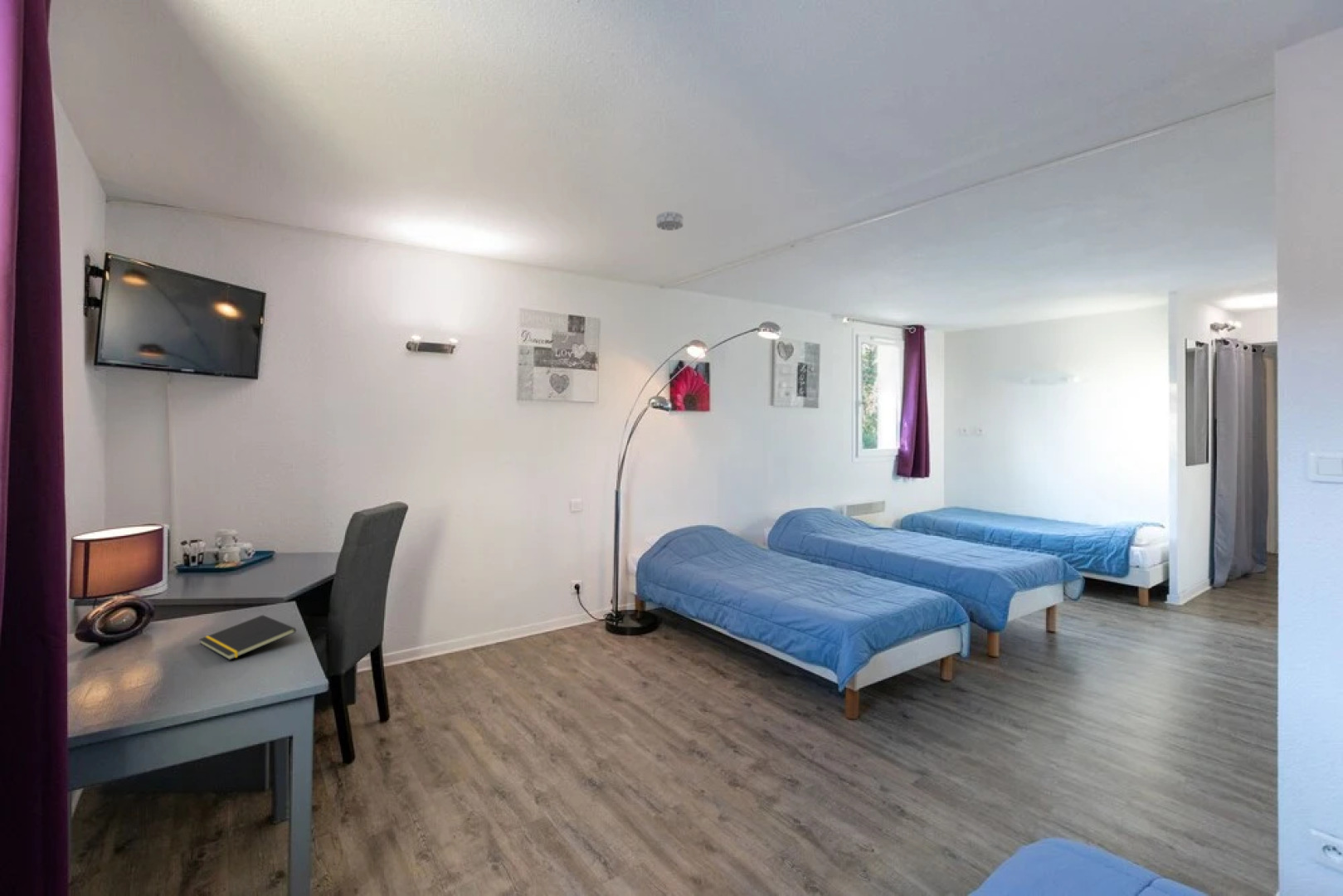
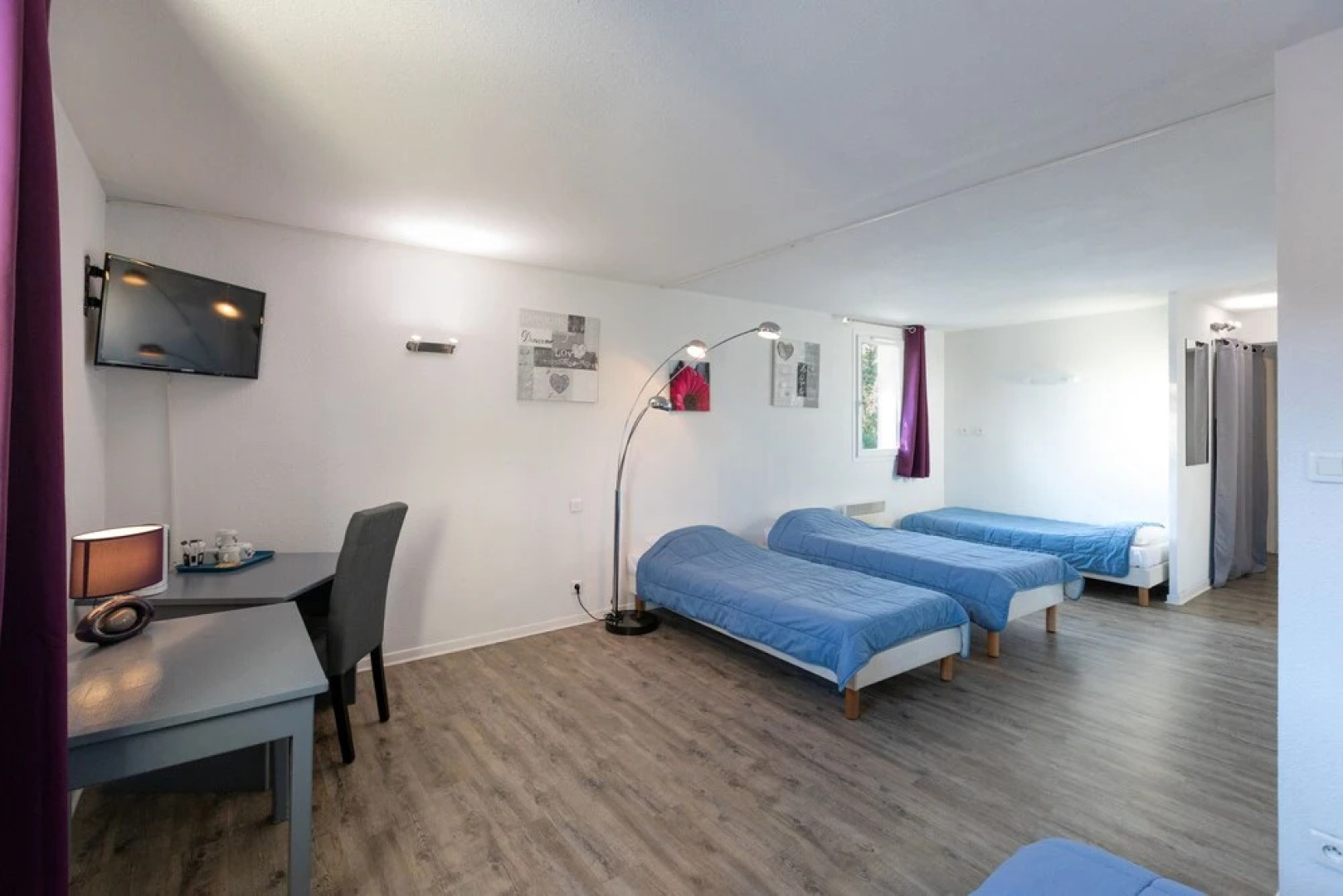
- smoke detector [655,211,684,231]
- notepad [198,614,297,661]
